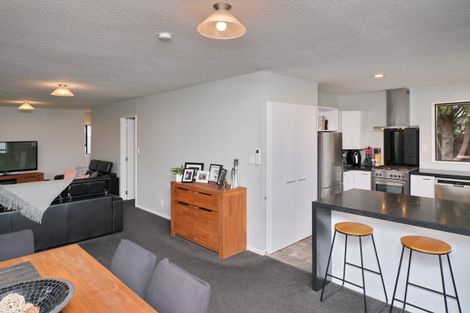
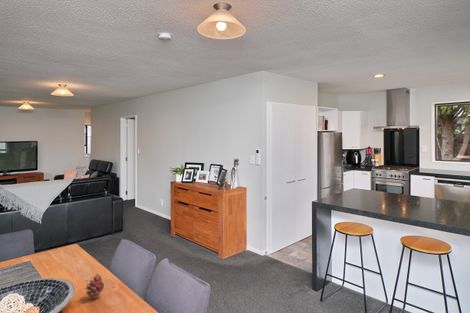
+ fruit [85,272,105,300]
